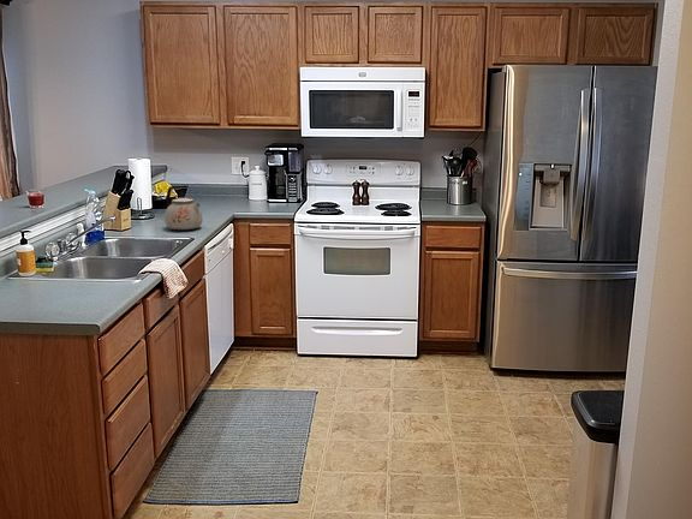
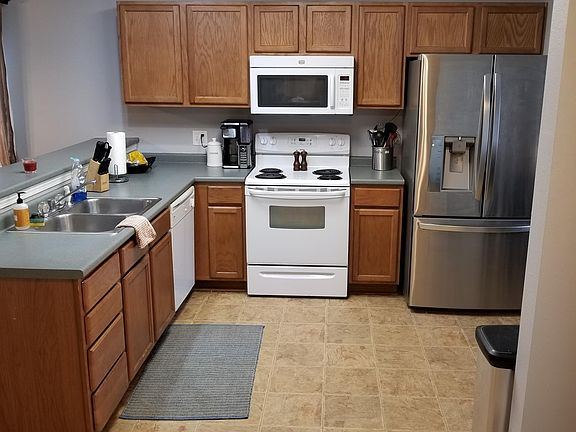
- kettle [163,184,204,231]
